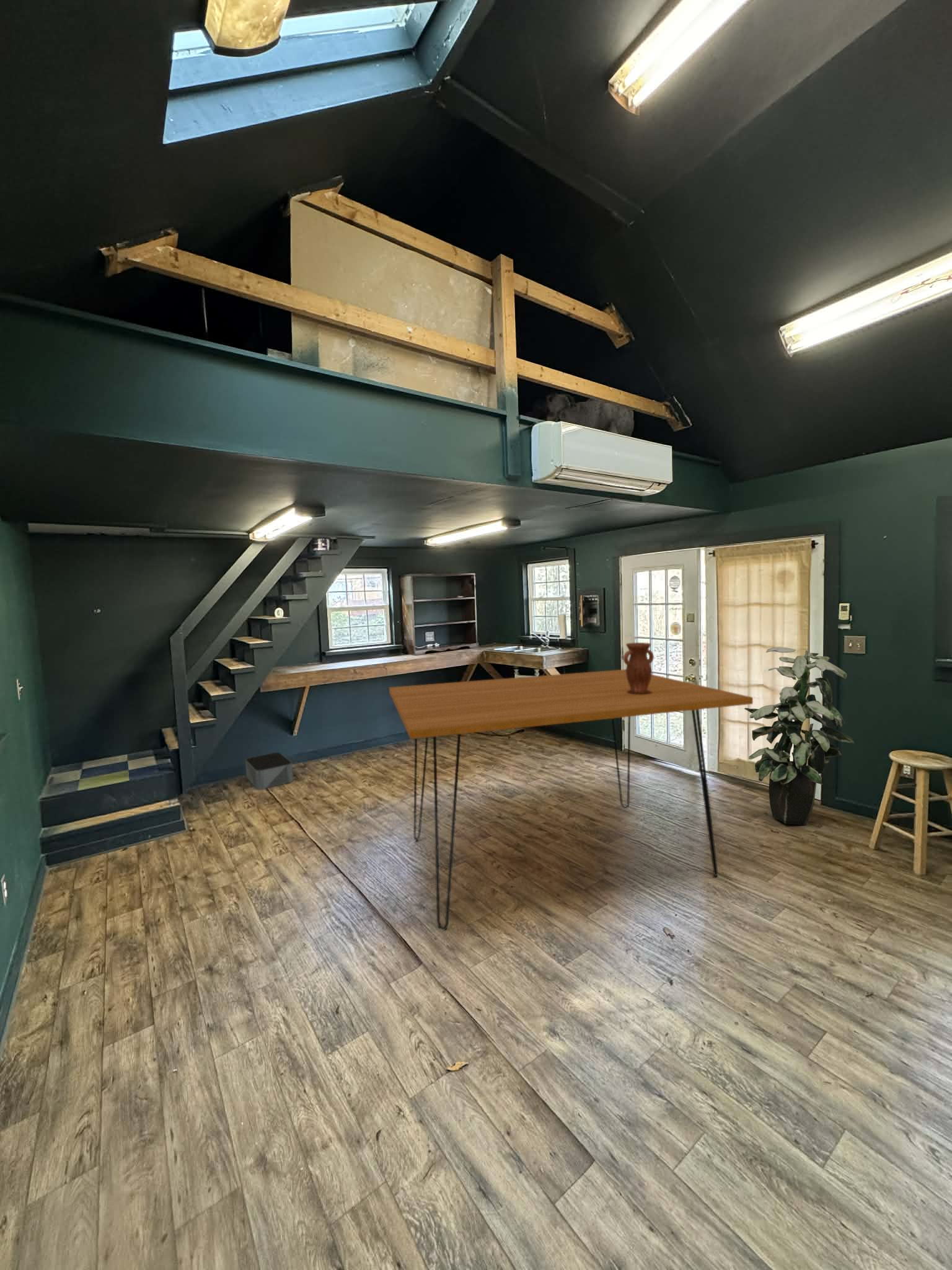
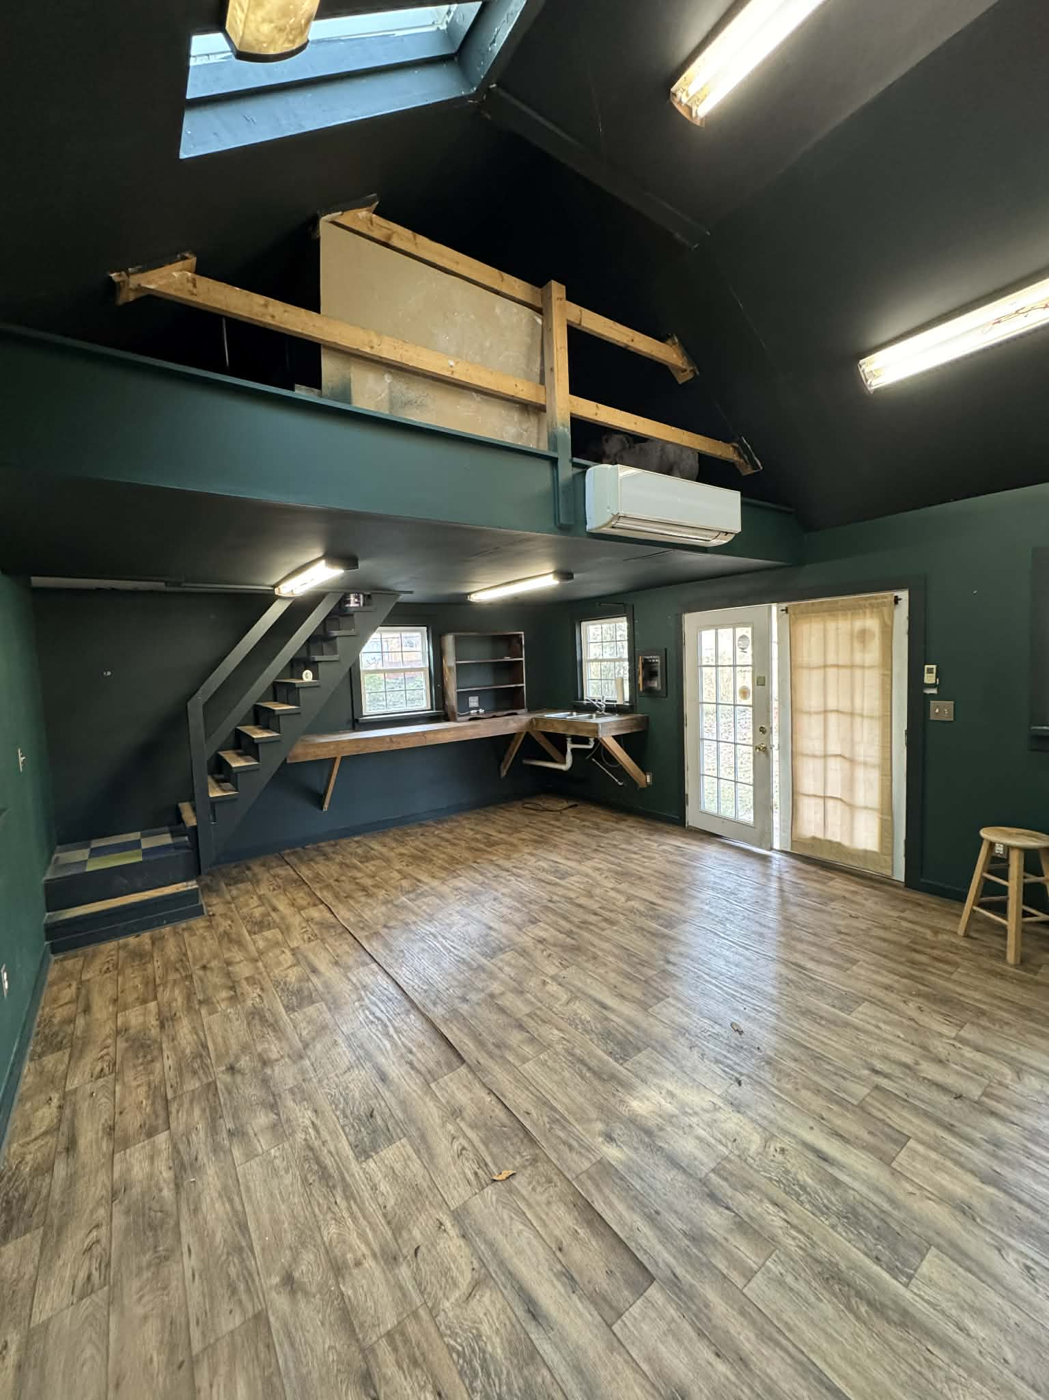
- pitcher [623,642,655,695]
- storage bin [245,752,294,790]
- indoor plant [744,647,855,826]
- dining table [389,668,754,931]
